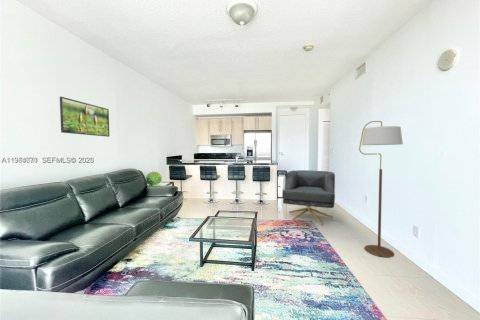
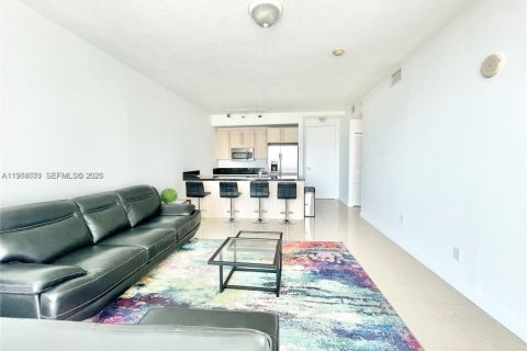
- floor lamp [358,120,404,258]
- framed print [59,96,111,138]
- armchair [282,169,336,226]
